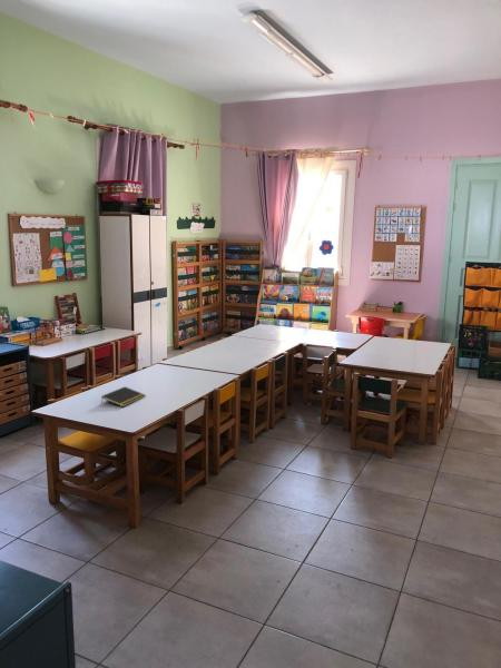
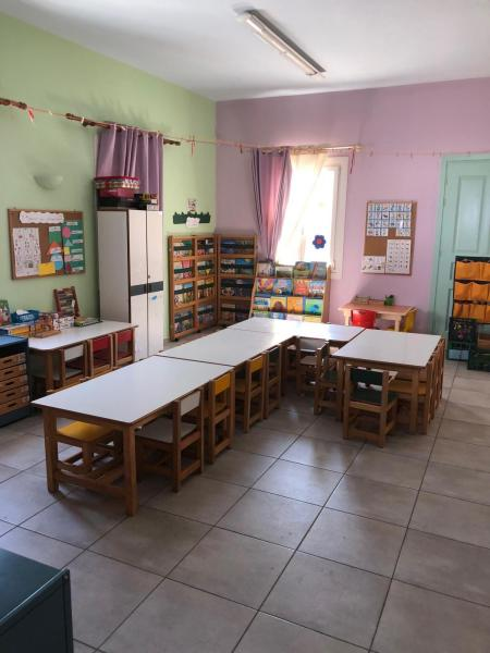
- notepad [100,385,146,407]
